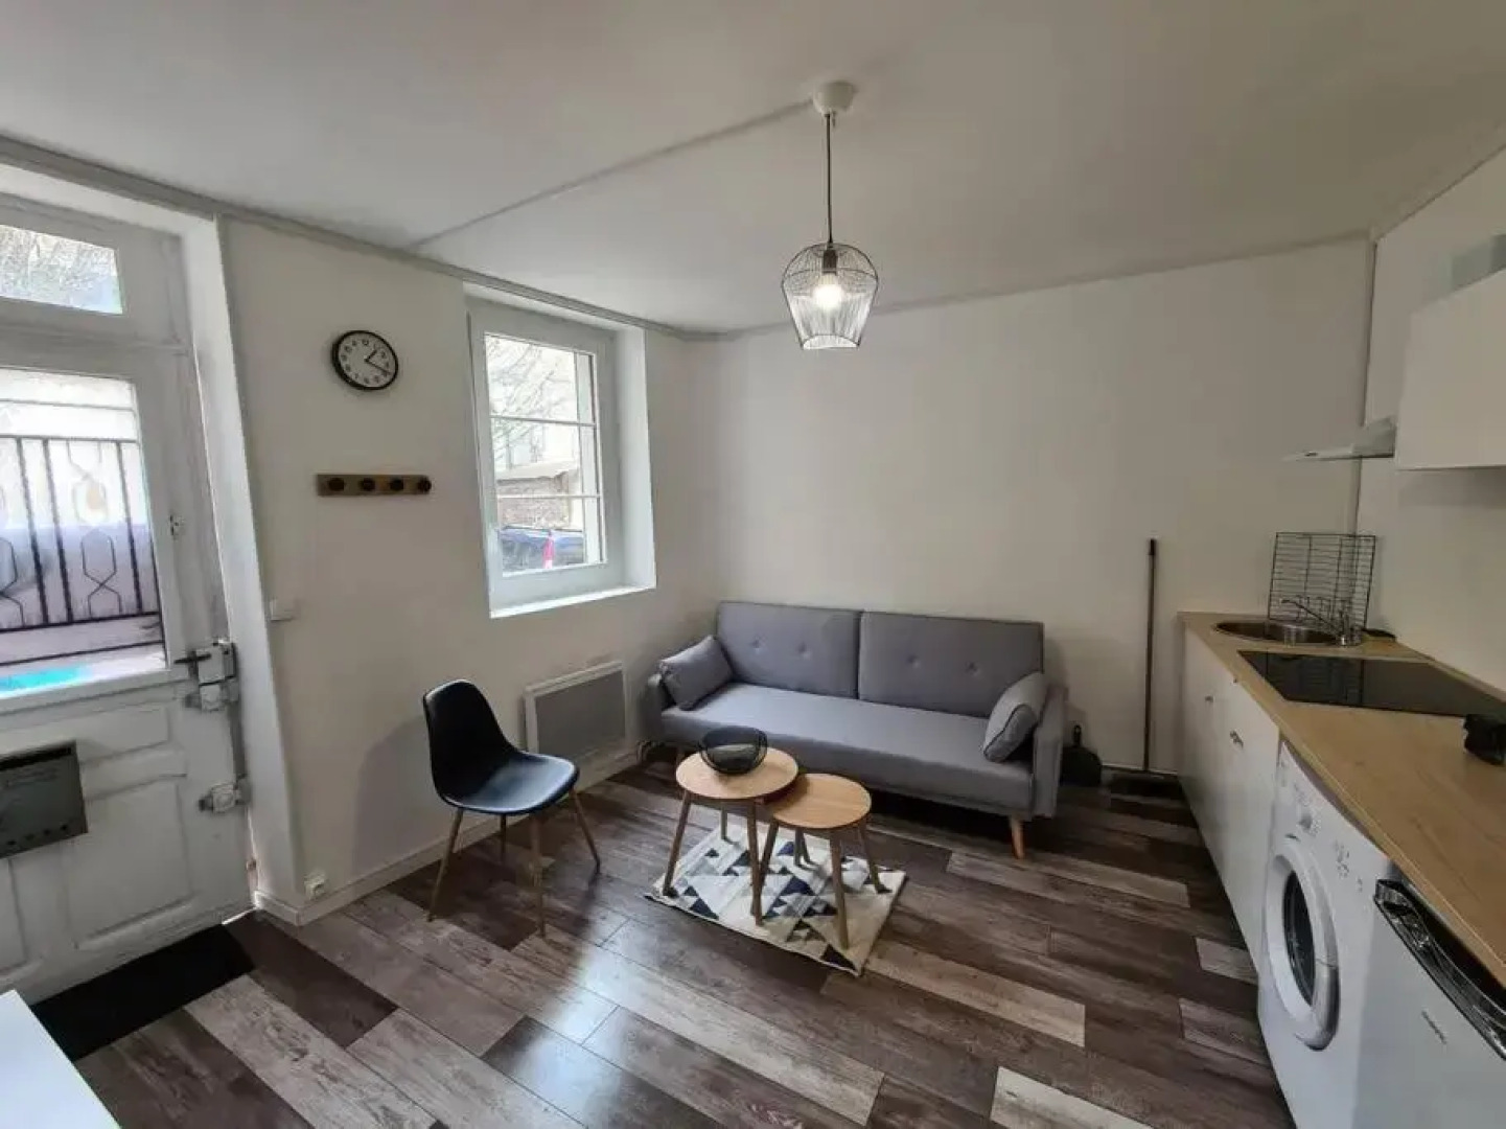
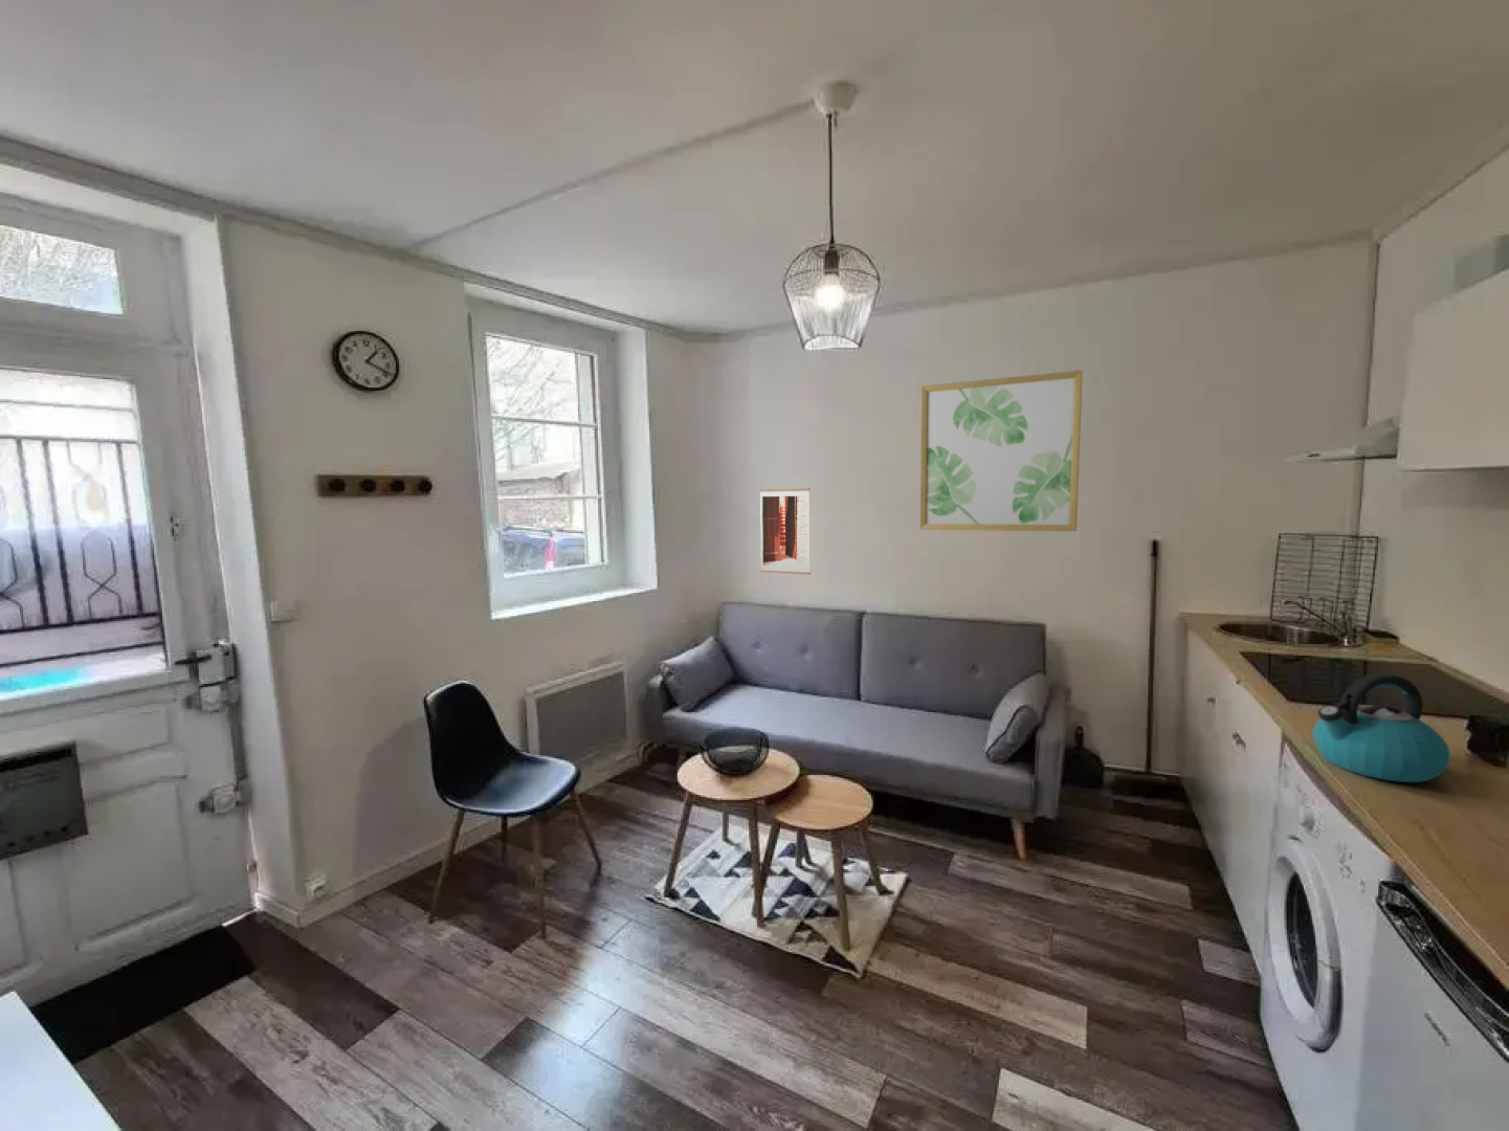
+ kettle [1311,672,1451,783]
+ wall art [758,487,812,575]
+ wall art [920,369,1082,532]
